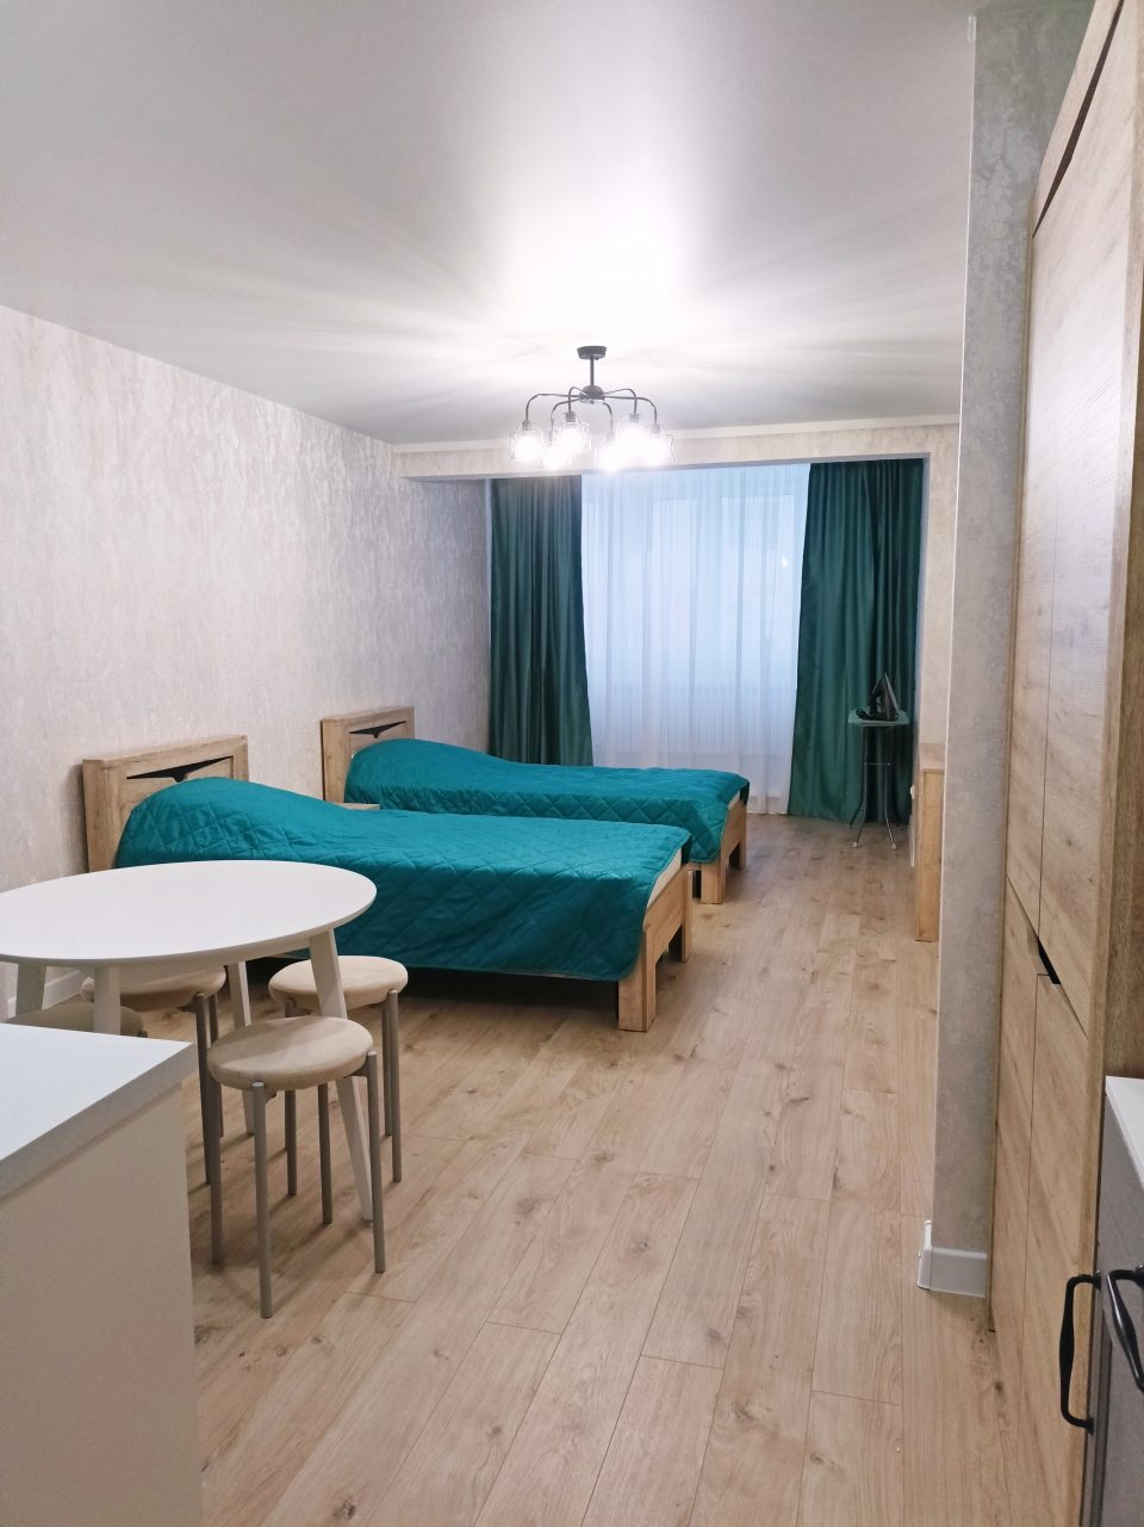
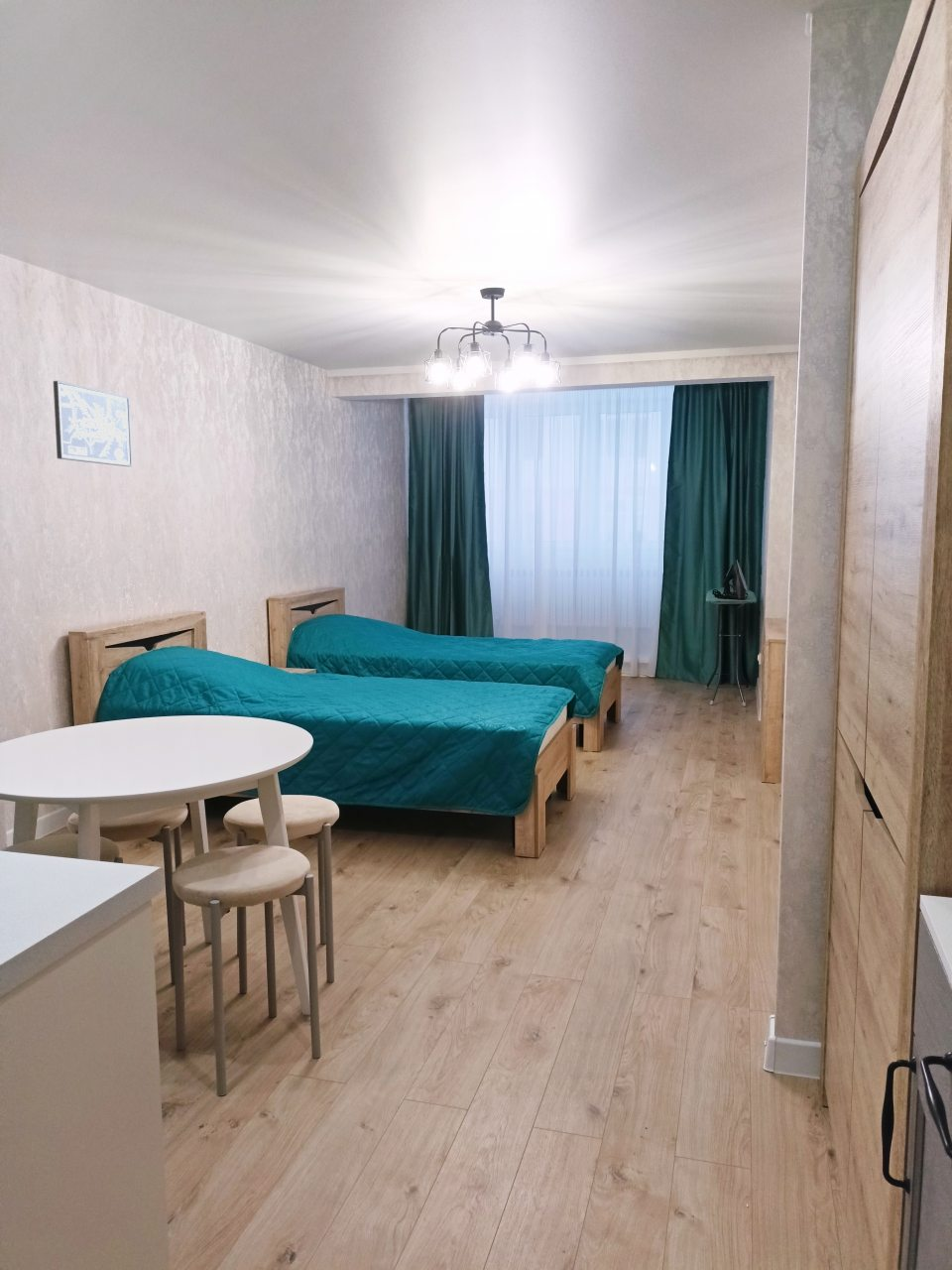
+ wall art [53,380,133,467]
